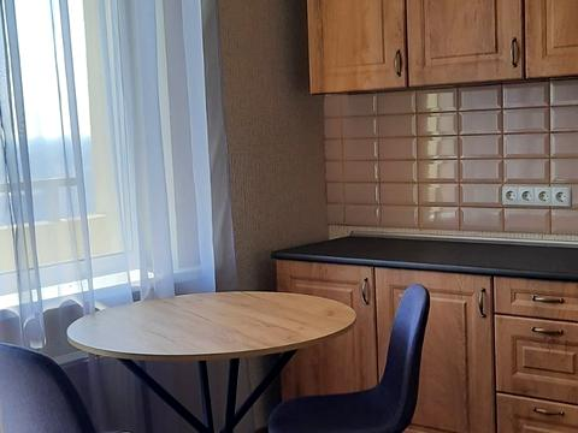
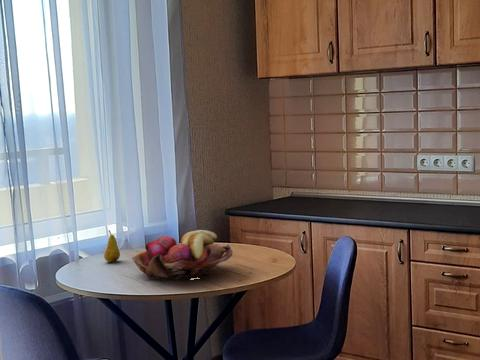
+ fruit [103,229,121,263]
+ fruit basket [131,229,234,281]
